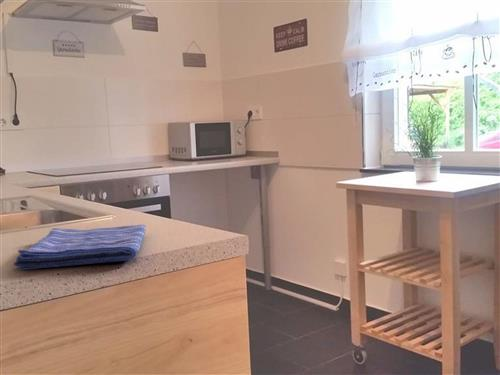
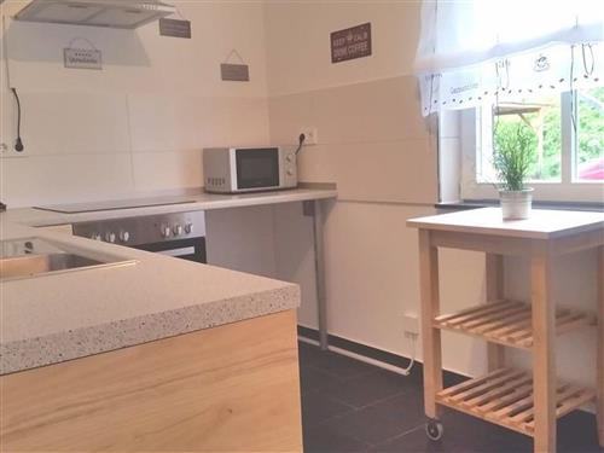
- dish towel [13,224,147,271]
